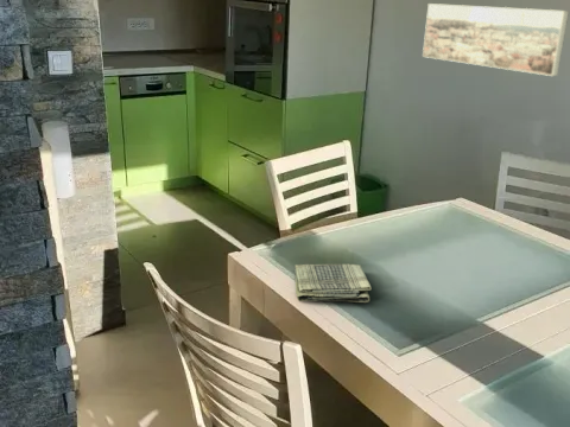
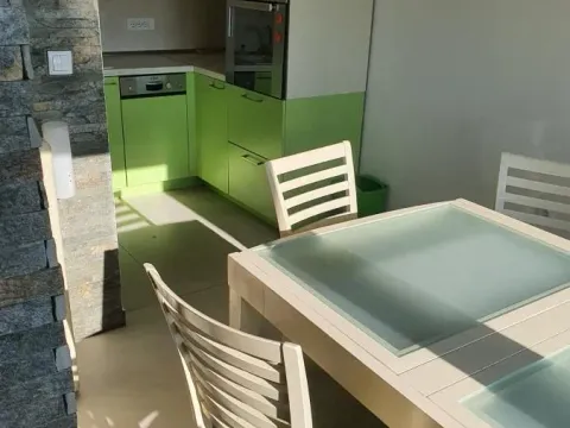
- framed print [422,2,570,77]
- dish towel [293,263,373,304]
